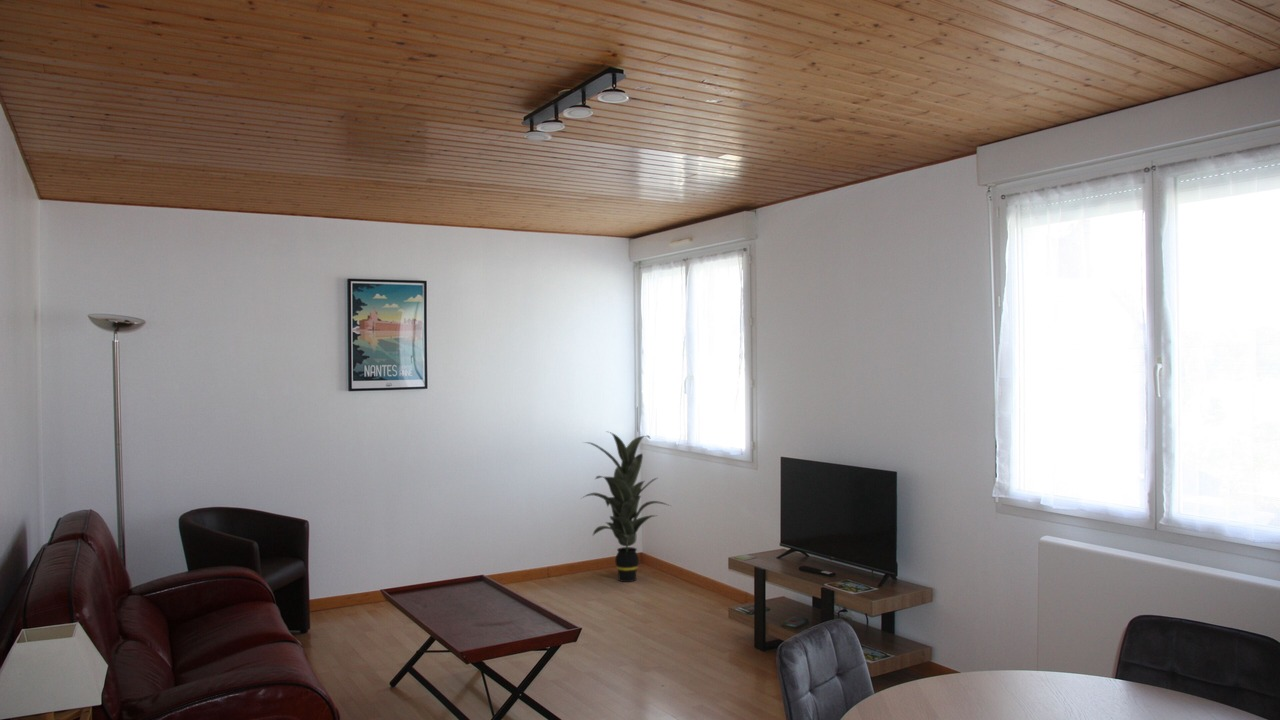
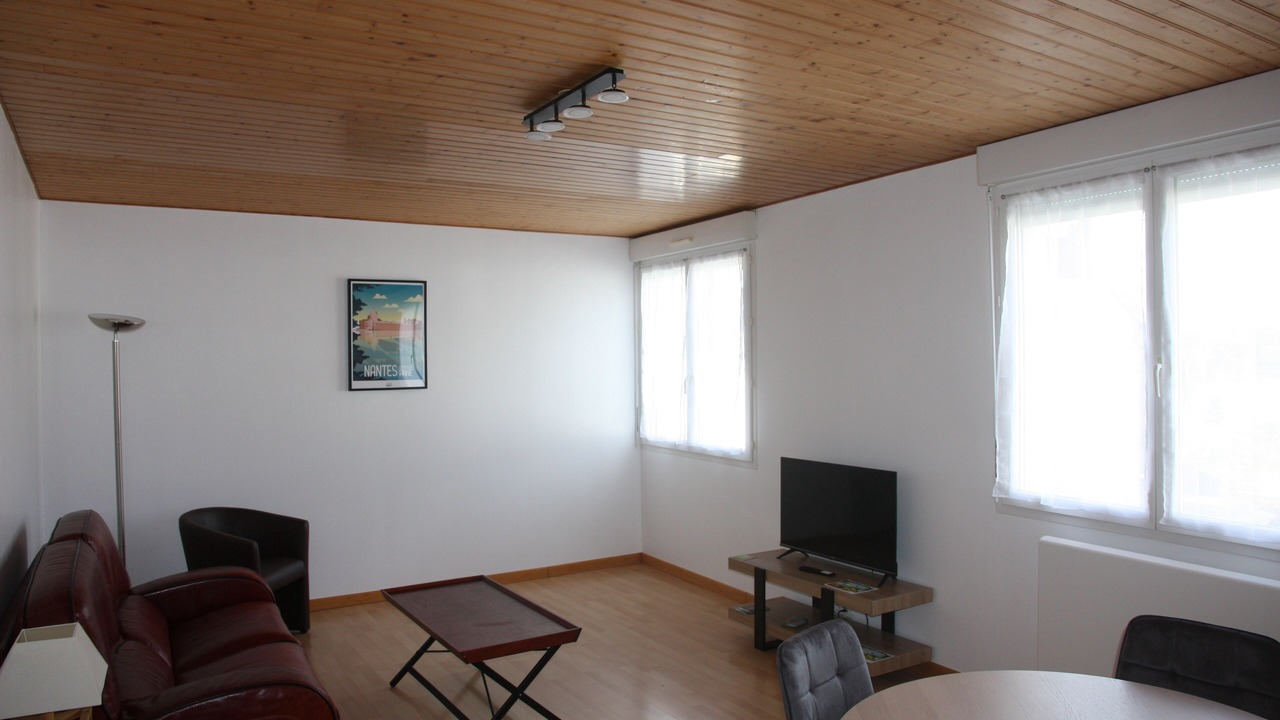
- indoor plant [581,430,671,583]
